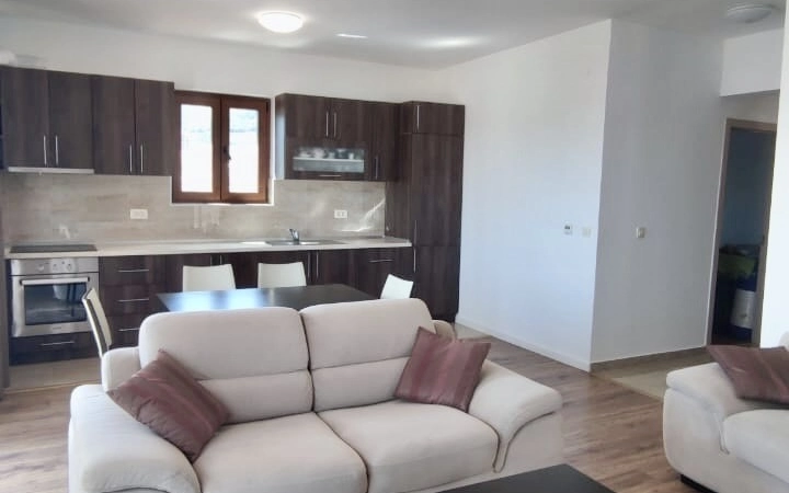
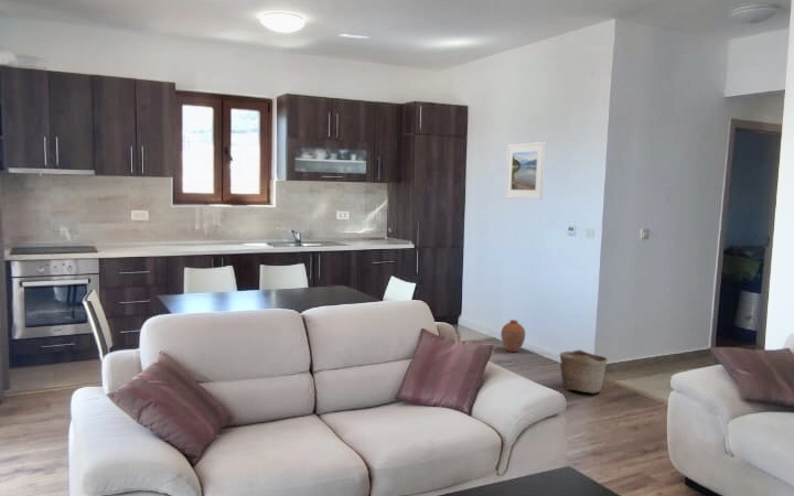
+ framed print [504,141,547,201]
+ vase [500,319,526,353]
+ basket [558,348,609,395]
